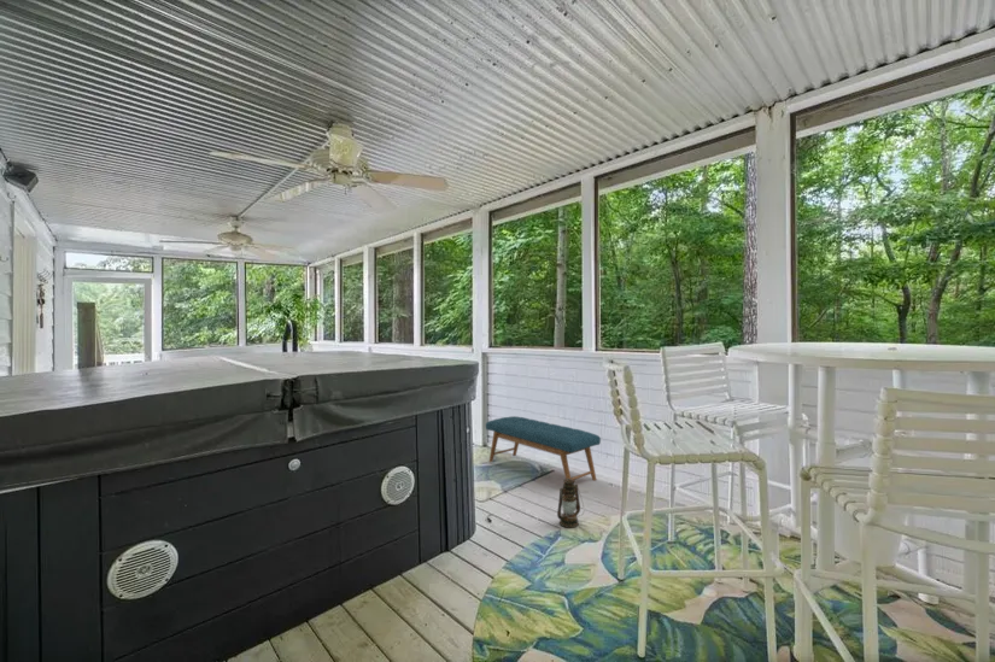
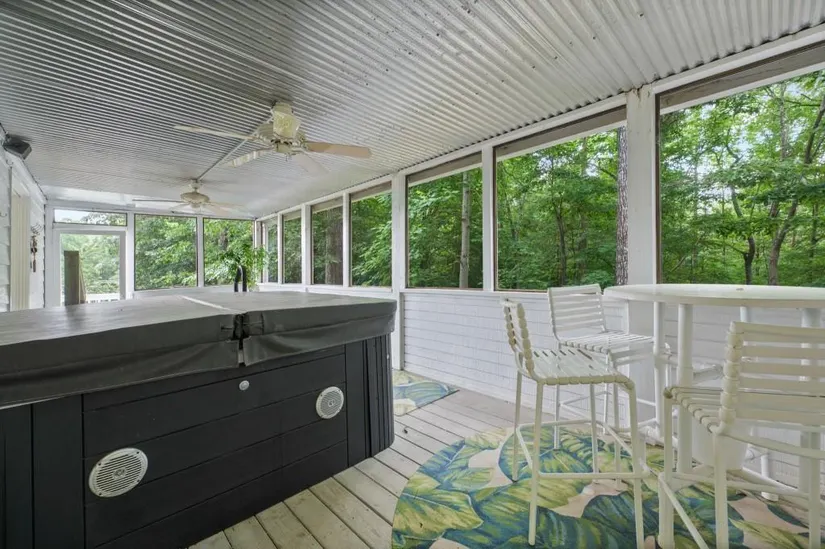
- bench [485,415,602,482]
- lantern [556,478,585,529]
